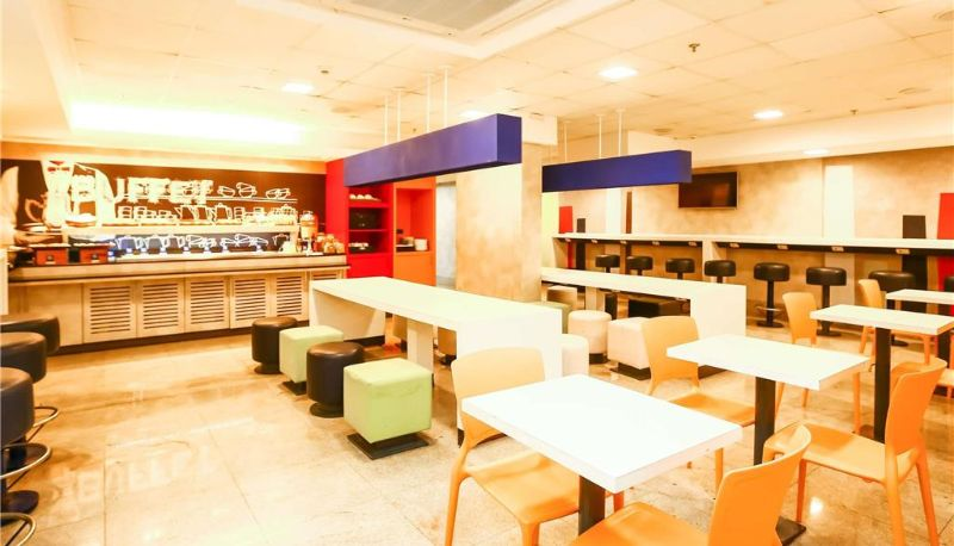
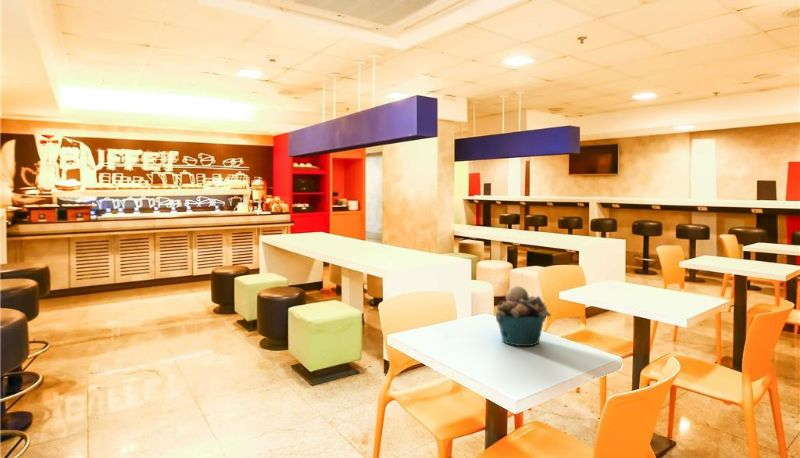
+ bucket [495,285,552,347]
